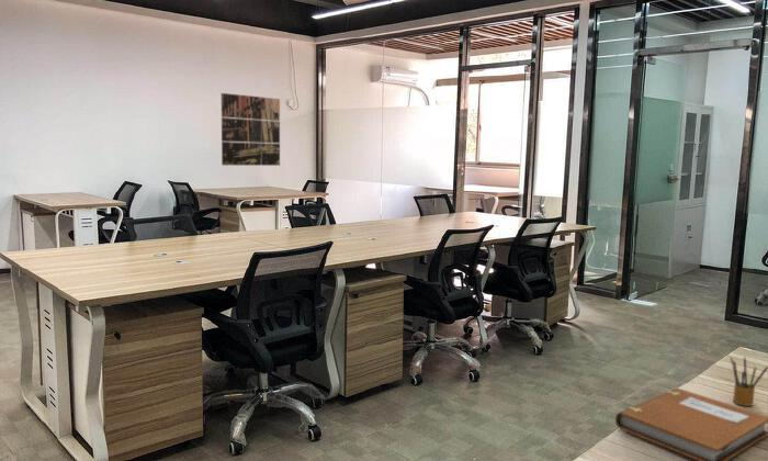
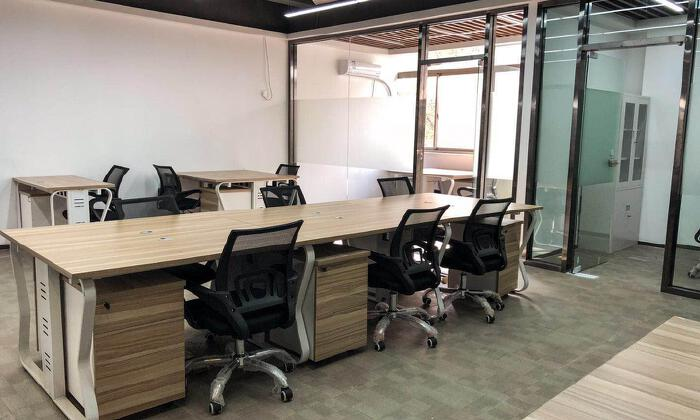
- notebook [614,387,768,461]
- wall art [221,92,281,167]
- pencil box [730,356,768,407]
